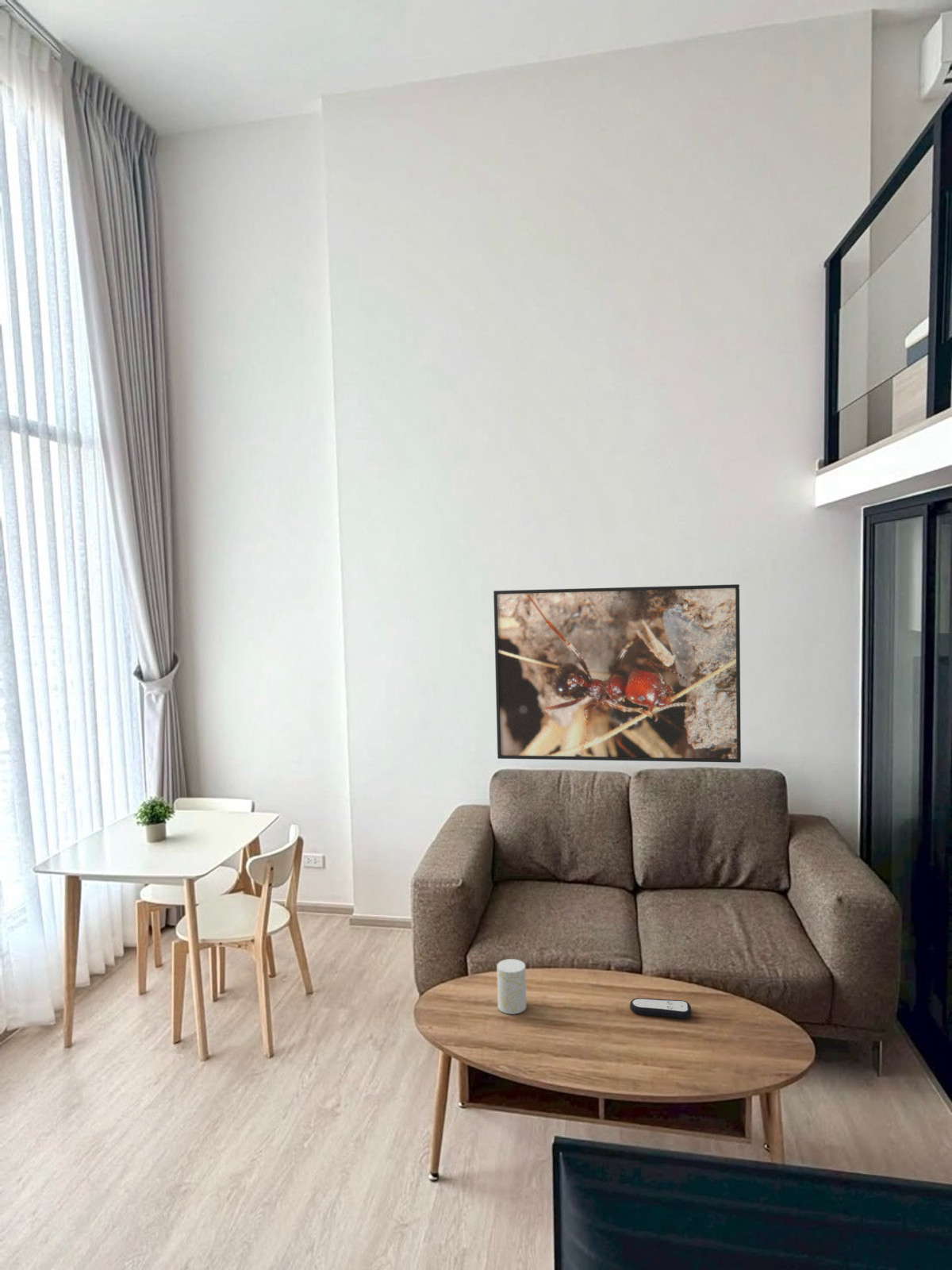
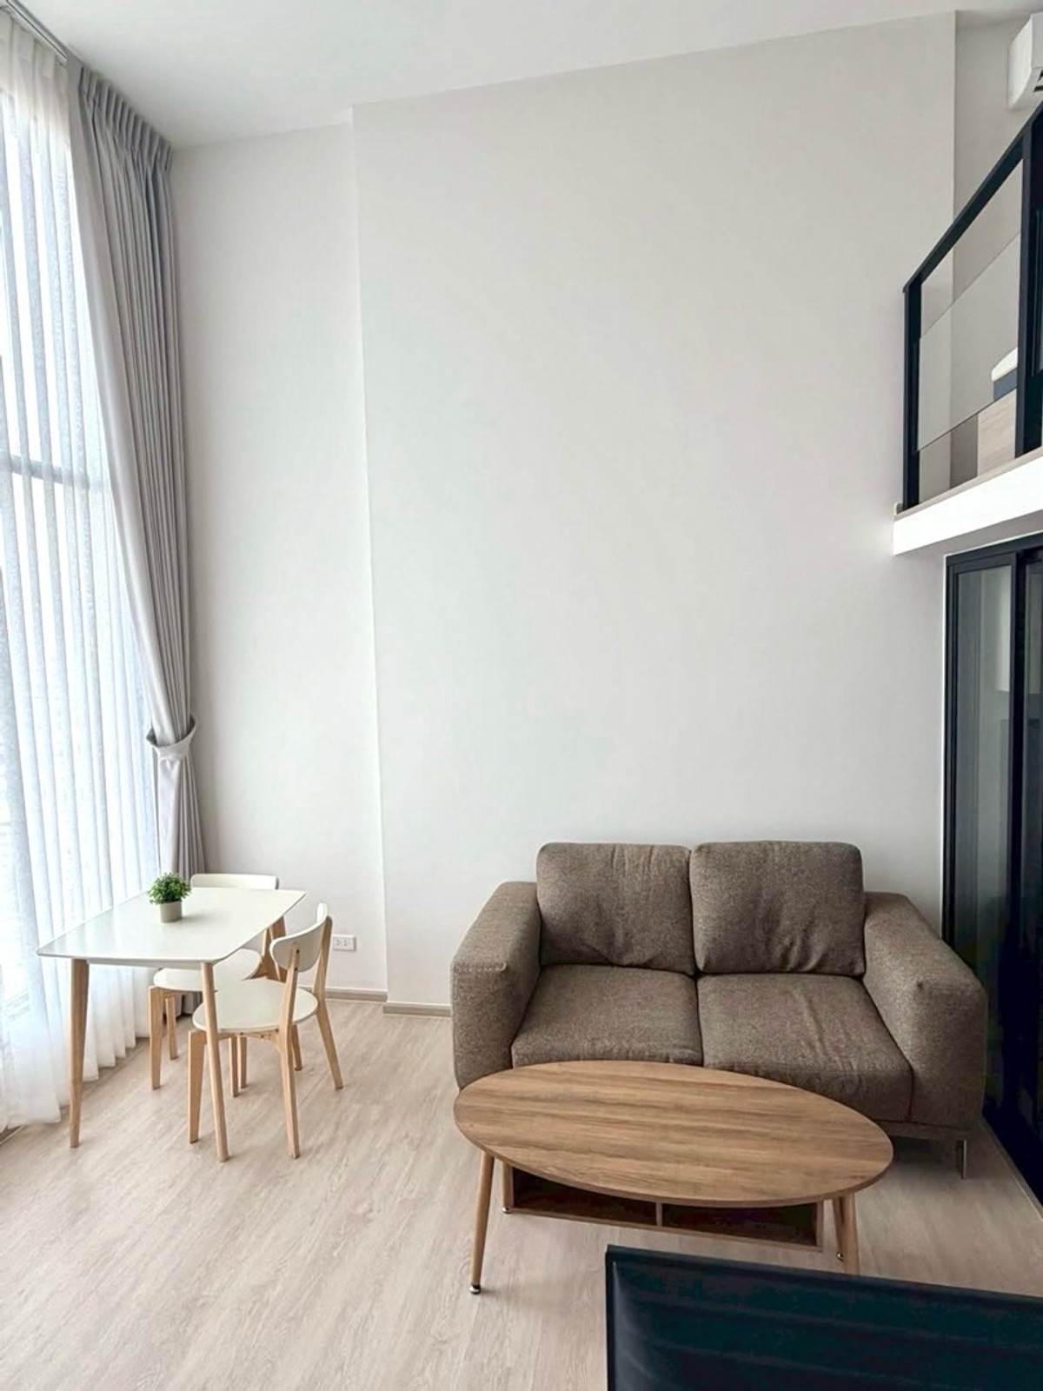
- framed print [493,583,742,764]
- cup [496,958,527,1014]
- remote control [629,997,693,1019]
